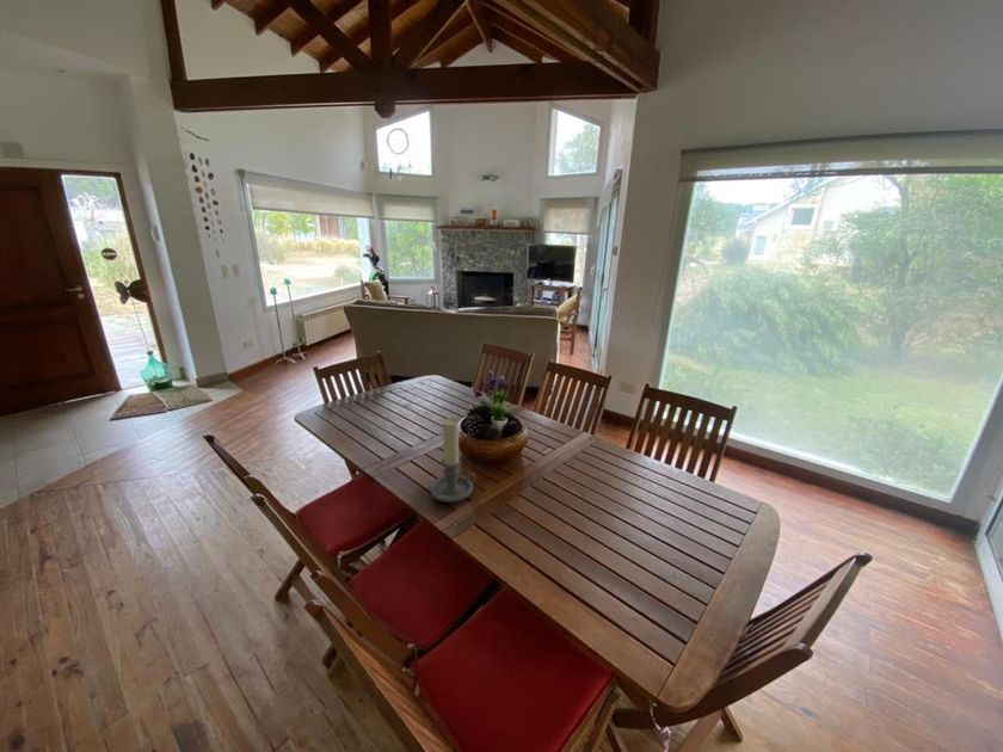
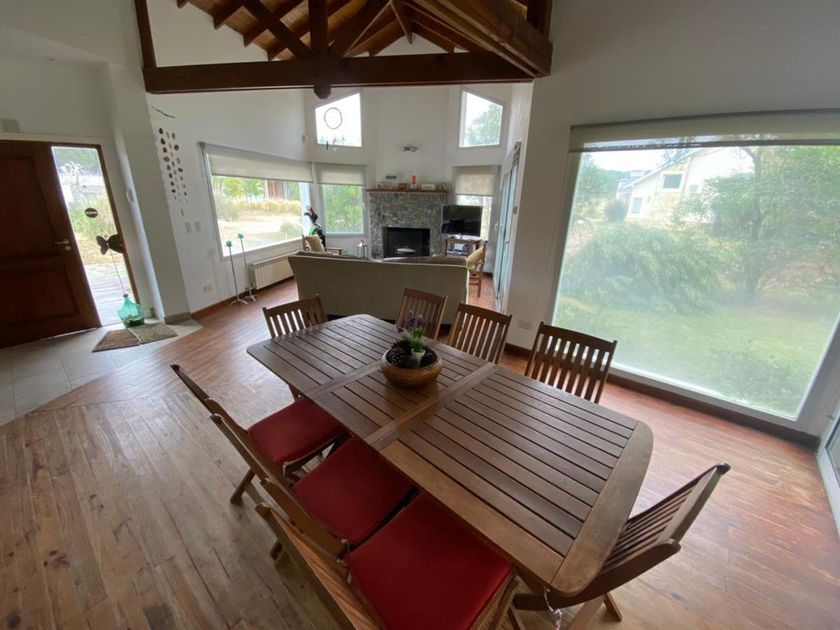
- candle holder [429,418,476,504]
